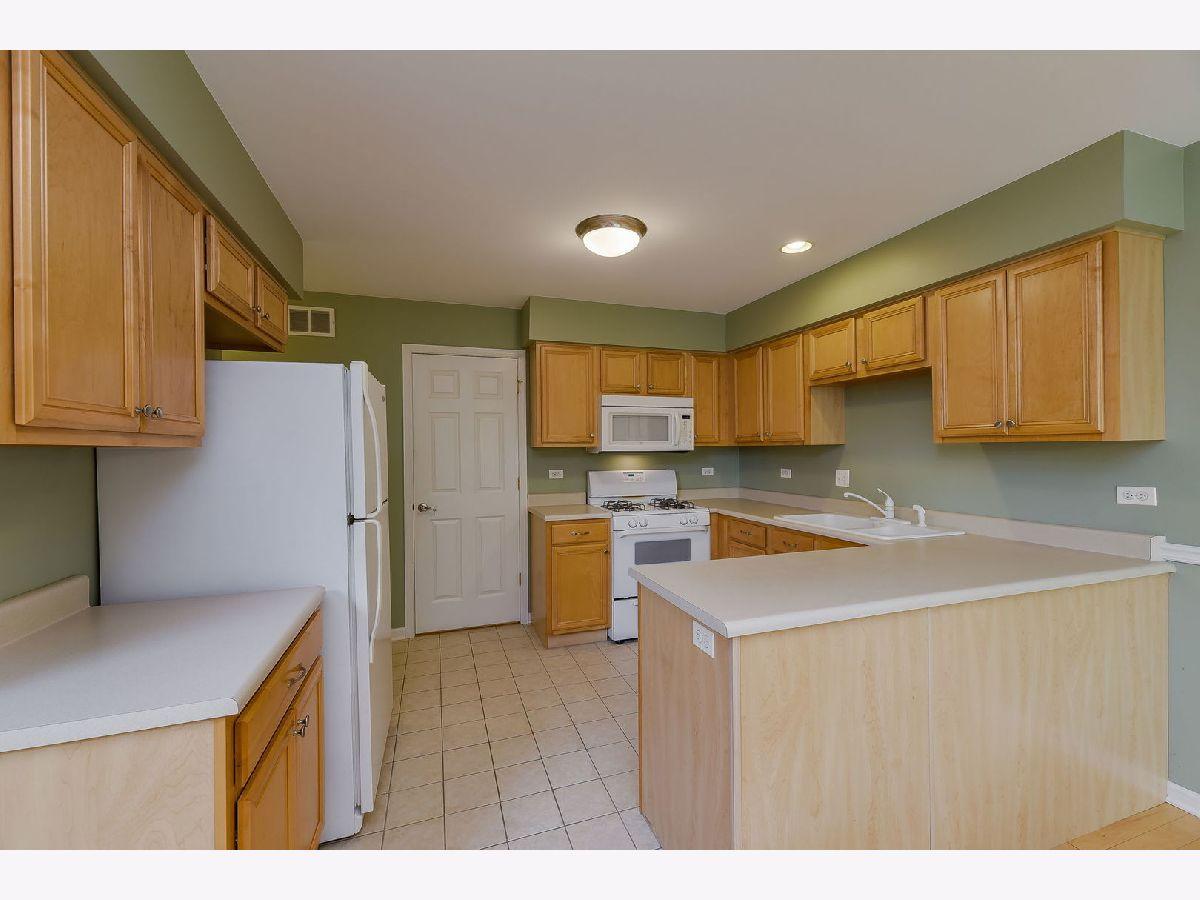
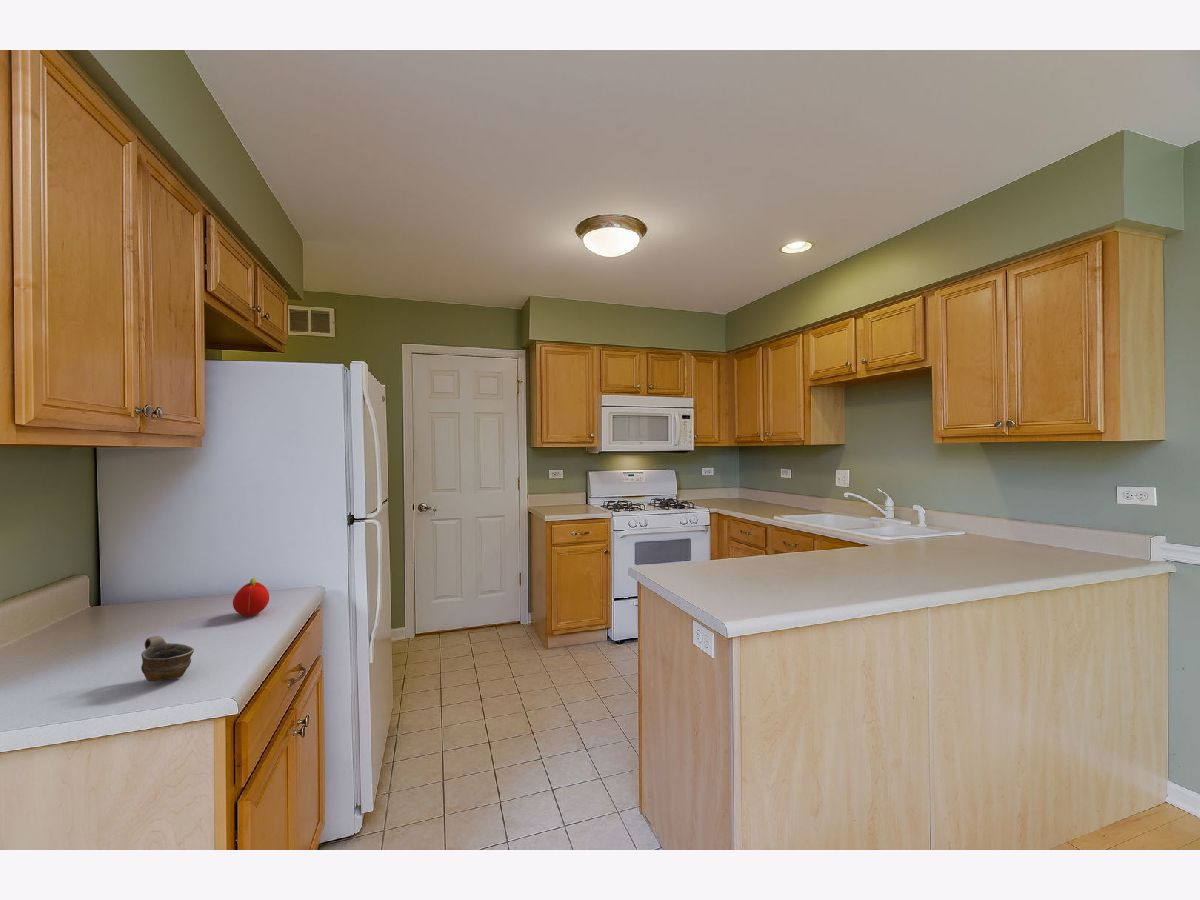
+ cup [140,635,195,682]
+ fruit [232,577,270,617]
